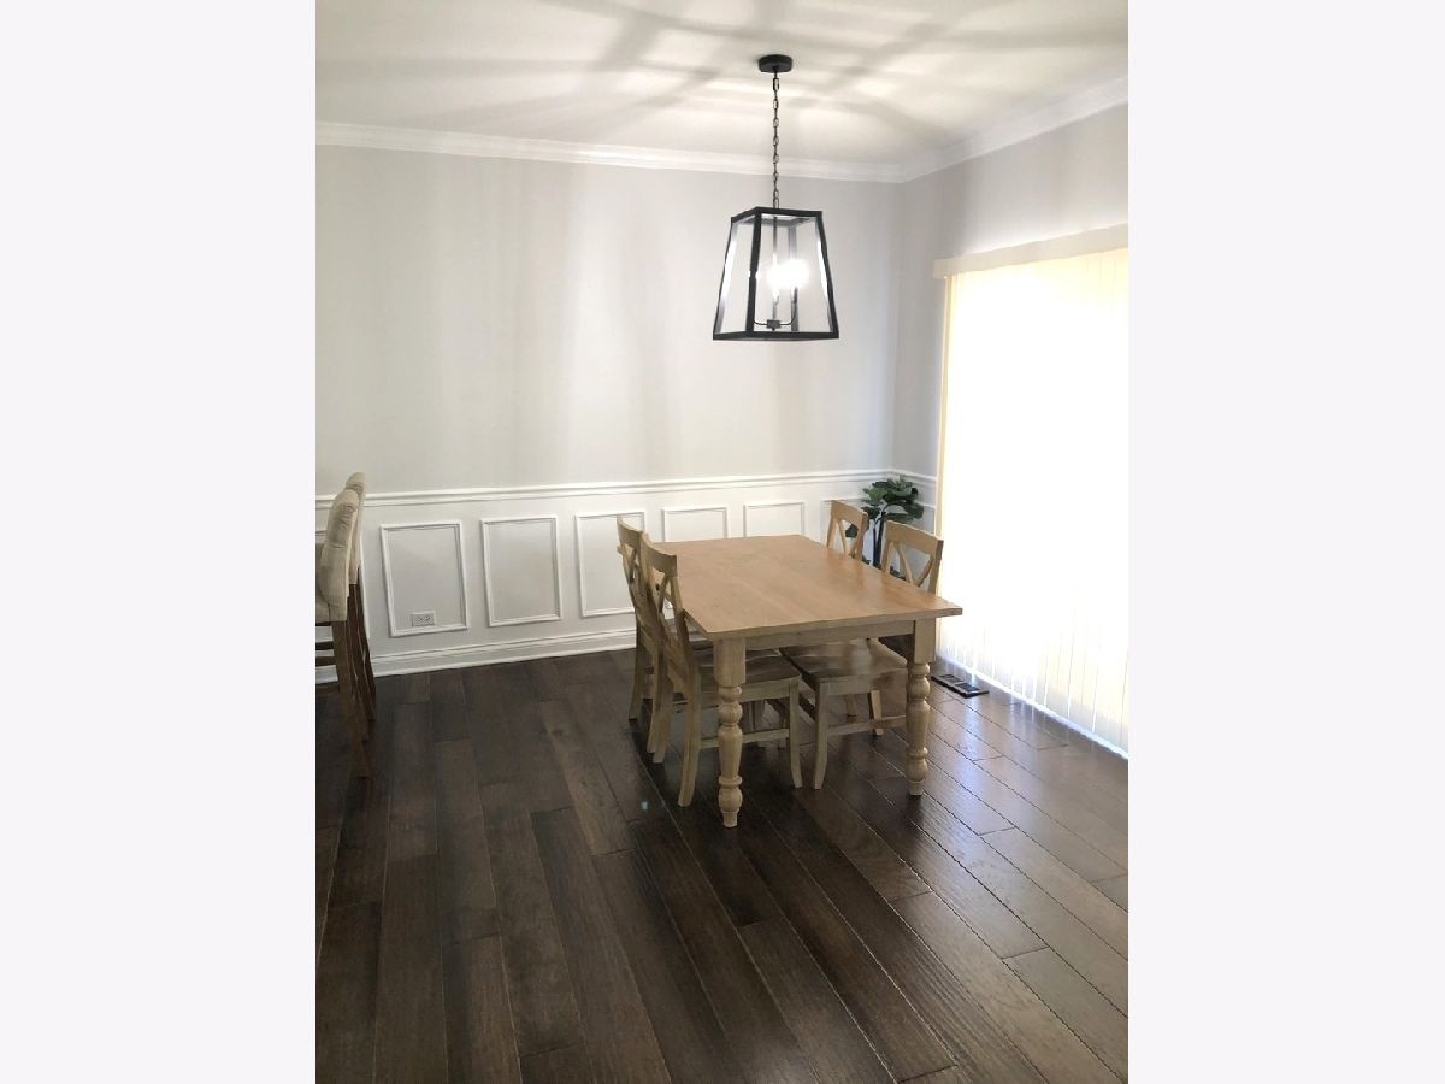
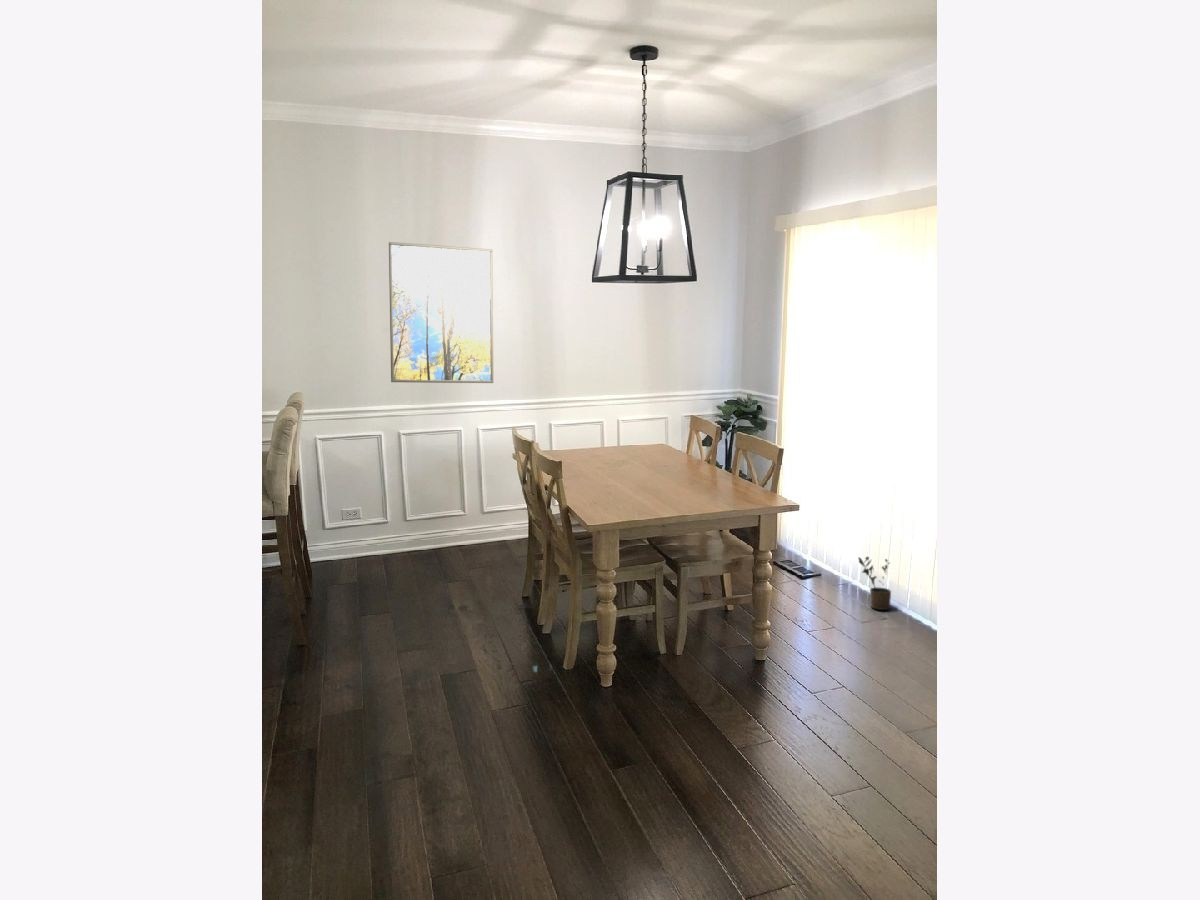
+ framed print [388,241,494,384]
+ potted plant [857,556,892,611]
